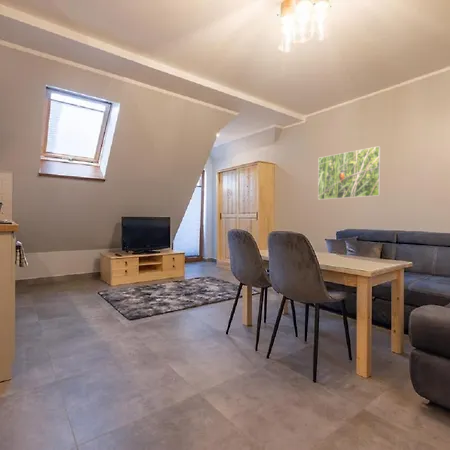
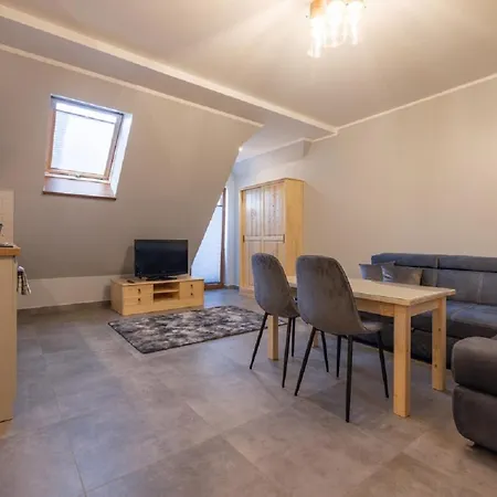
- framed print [317,145,381,201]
